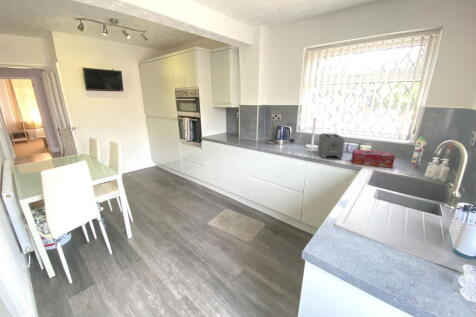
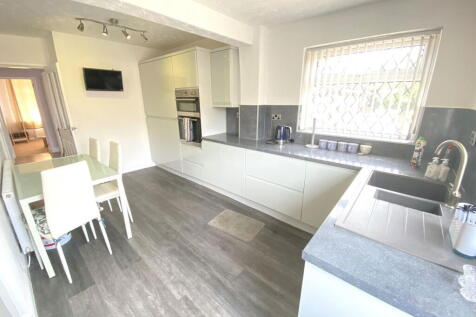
- tissue box [350,149,396,169]
- toaster [317,132,346,160]
